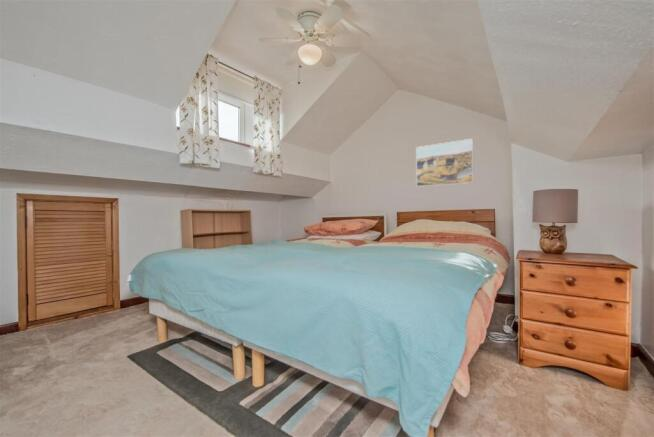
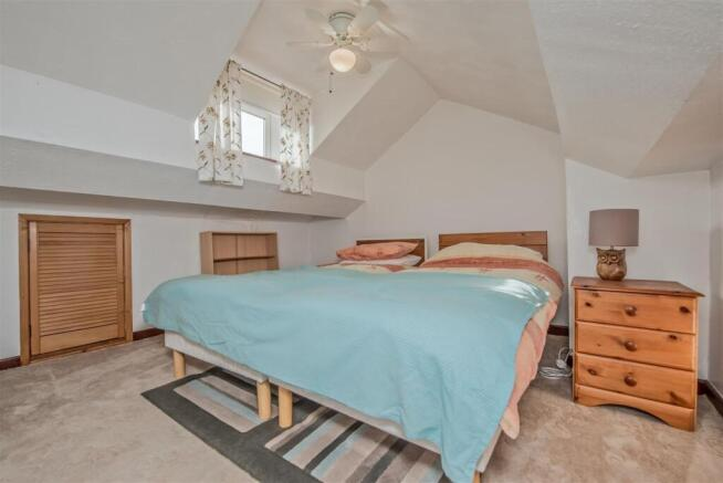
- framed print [415,138,474,188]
